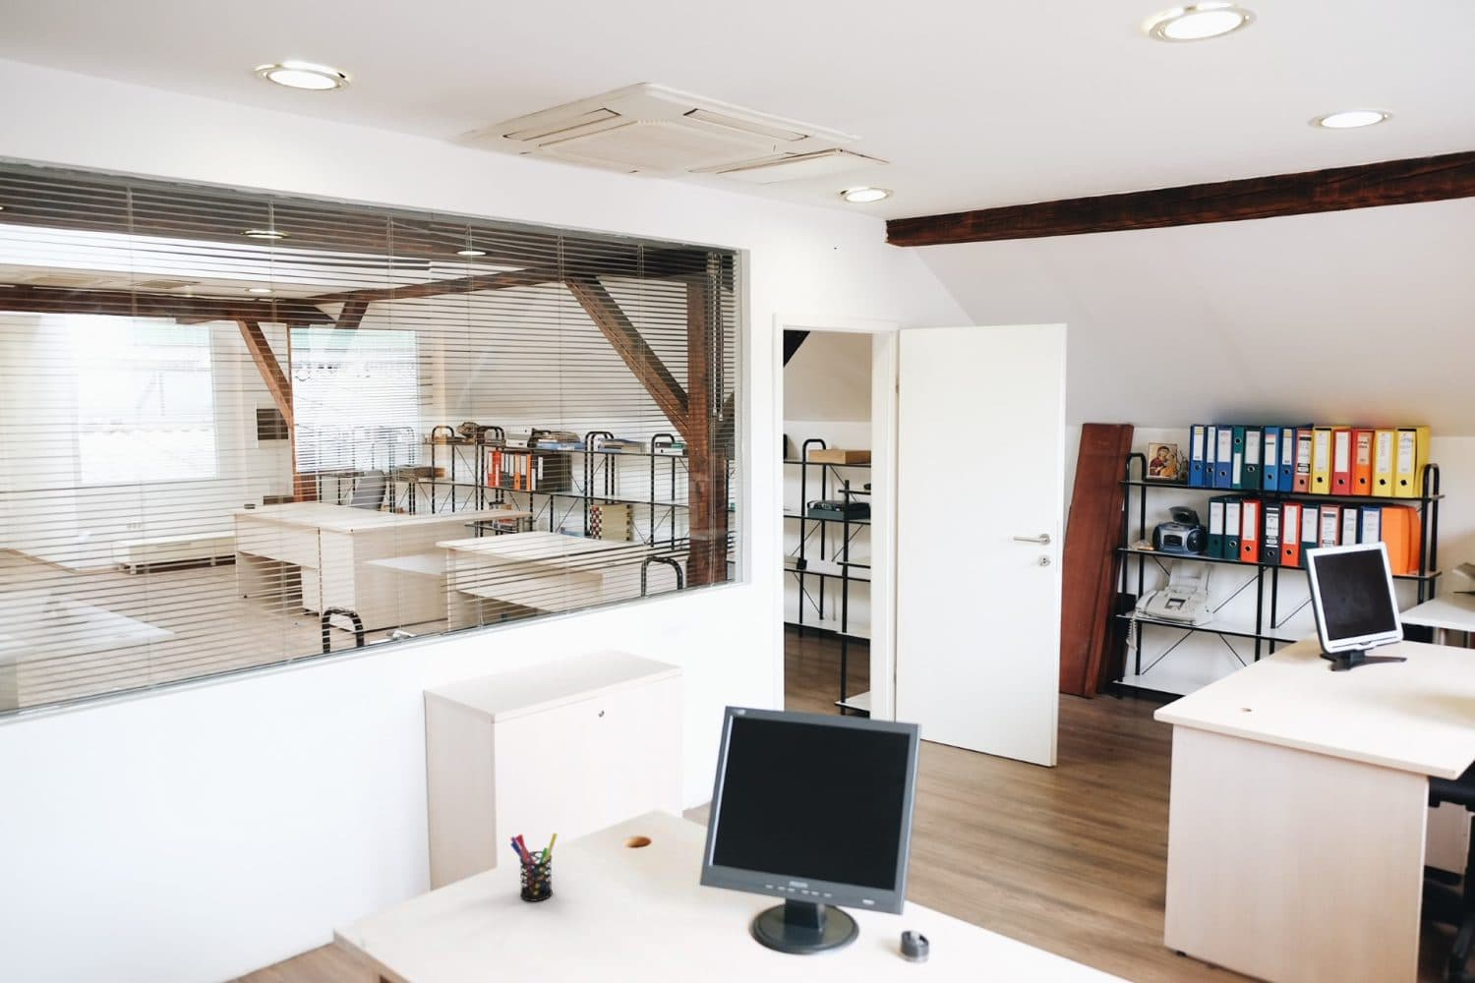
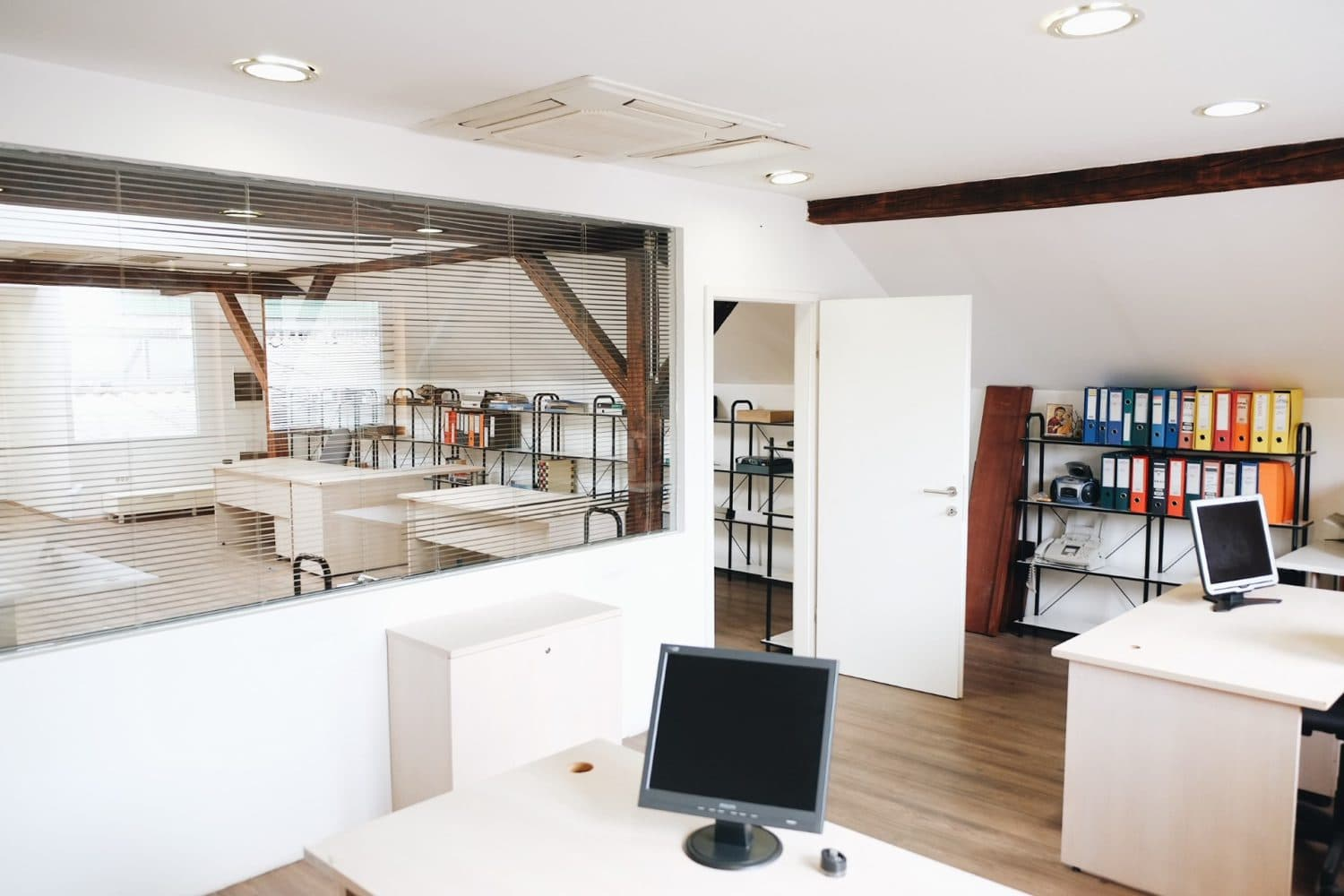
- pen holder [509,833,559,903]
